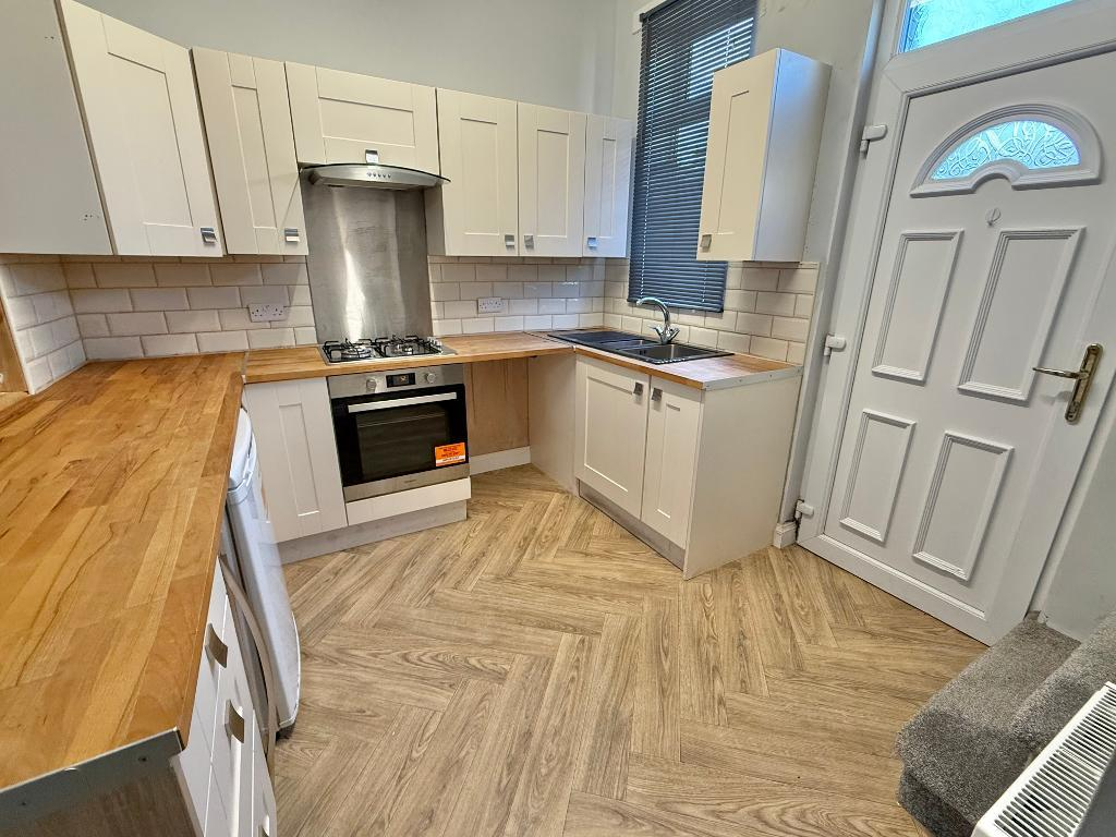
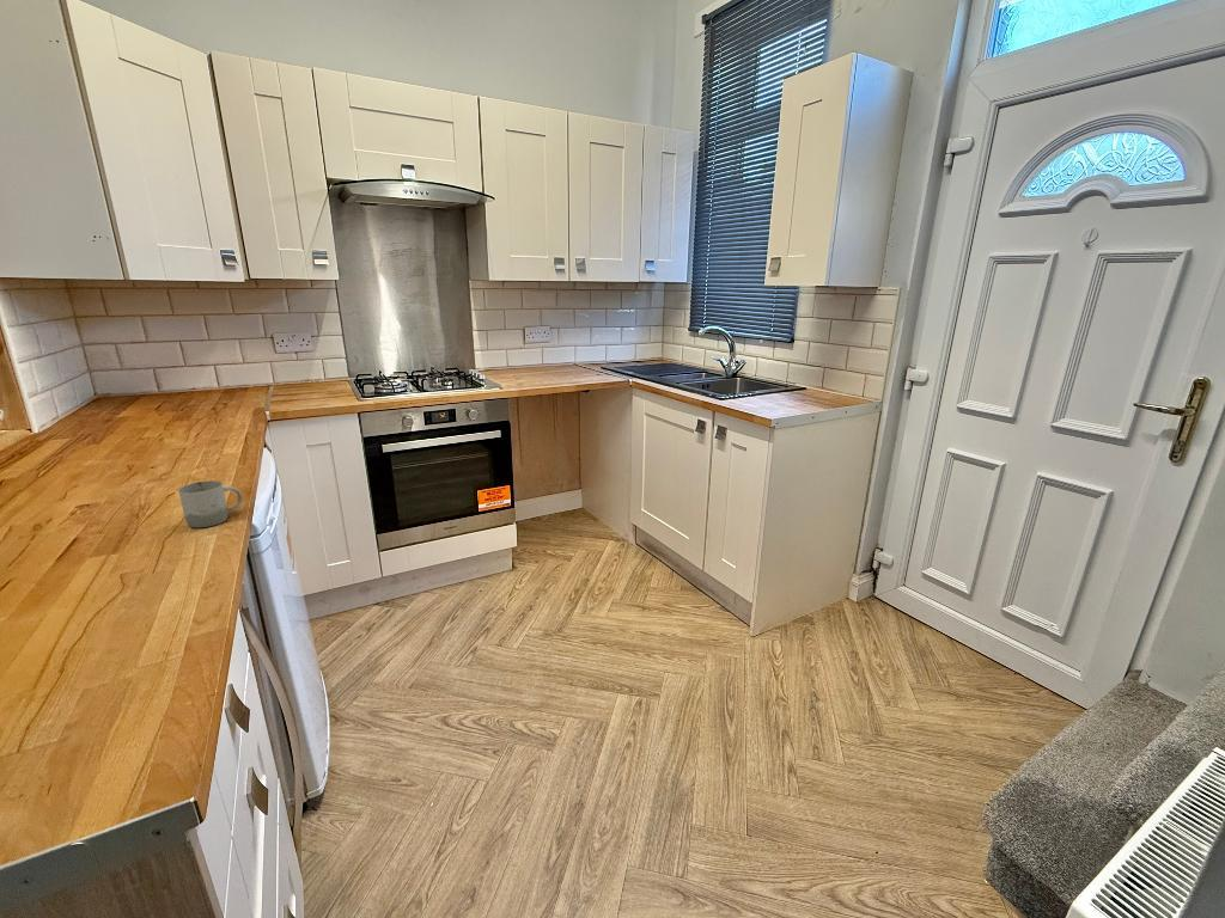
+ cup [177,479,243,528]
